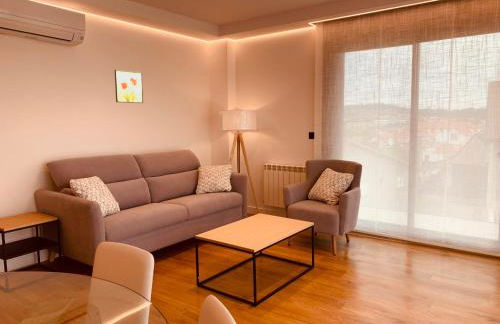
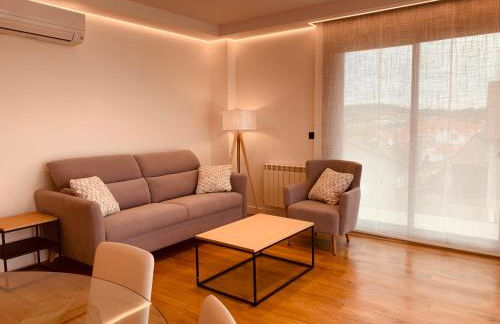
- wall art [114,69,144,104]
